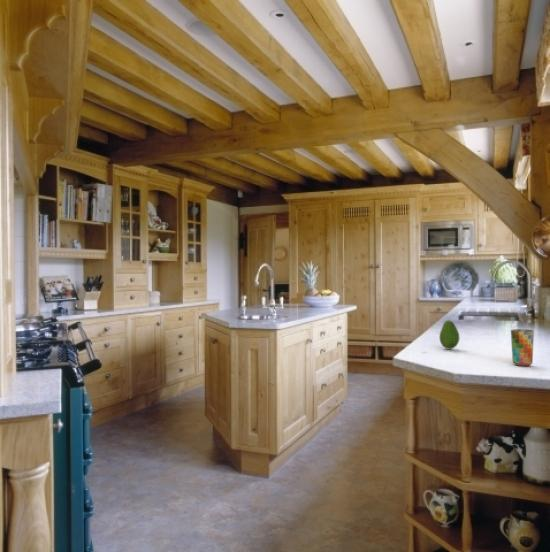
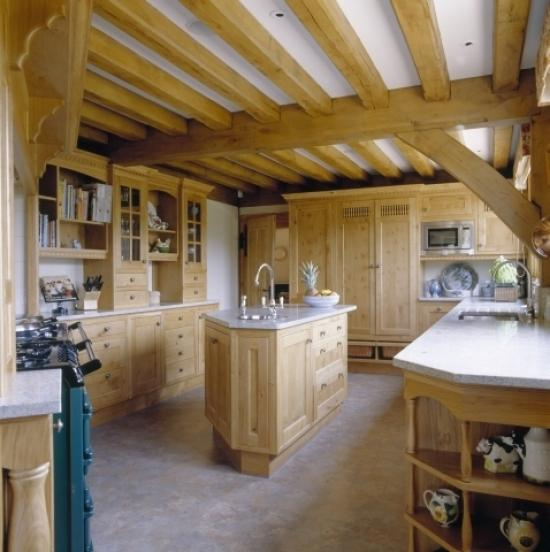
- cup [510,328,535,367]
- fruit [438,319,460,350]
